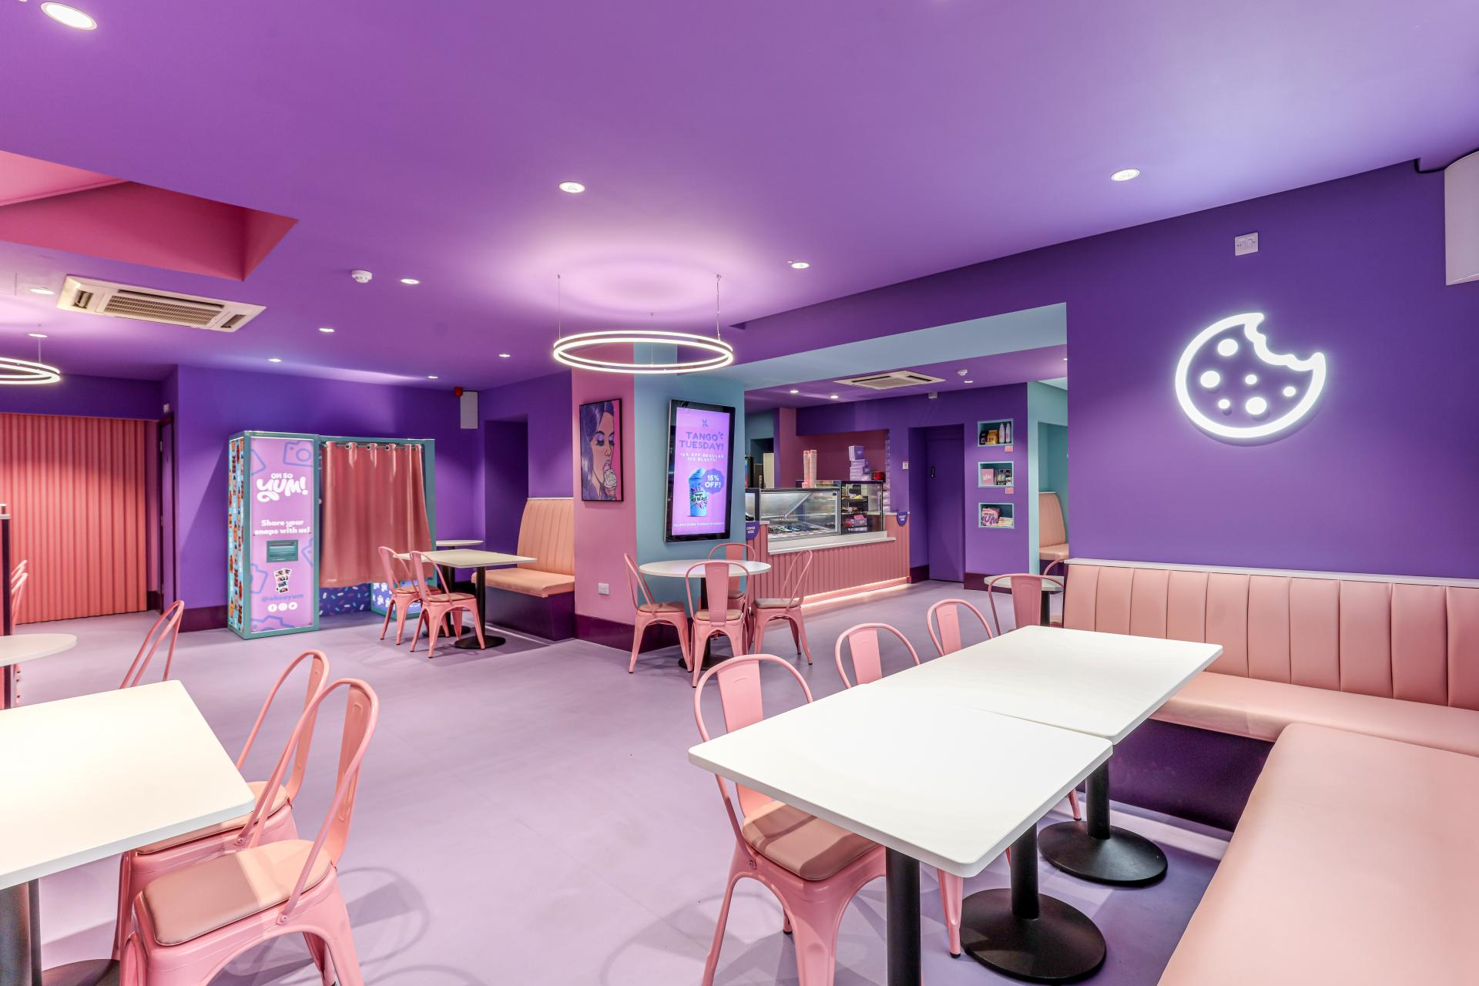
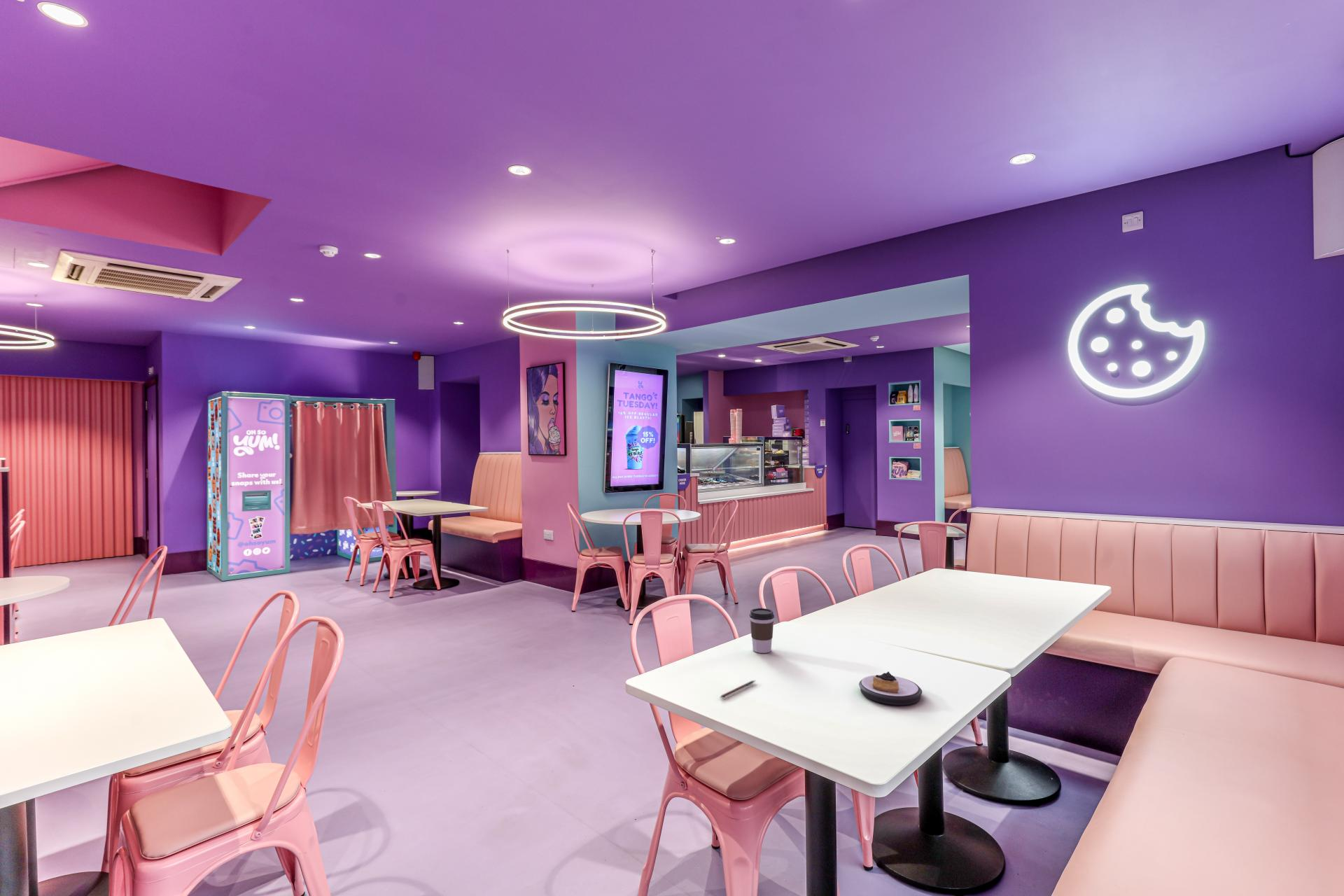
+ coffee cup [749,608,775,654]
+ pen [720,680,757,699]
+ cake slice [858,671,923,706]
